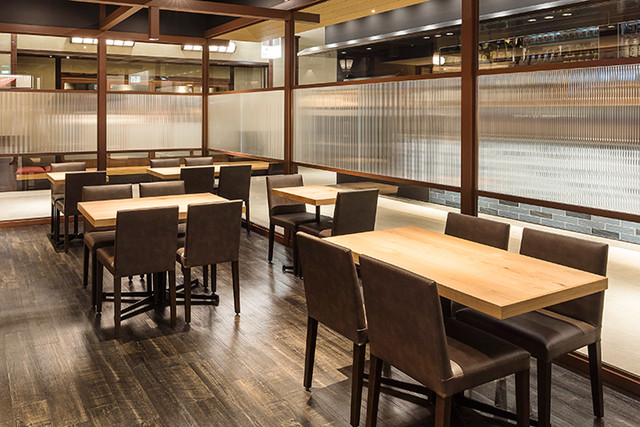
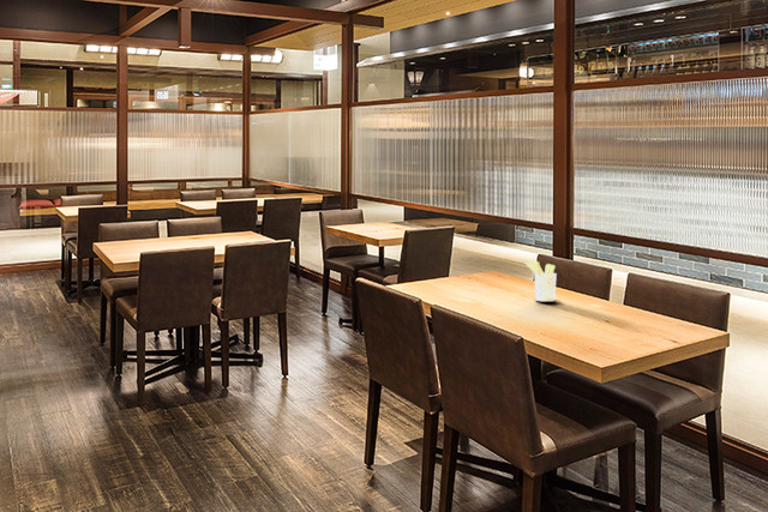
+ utensil holder [523,259,558,302]
